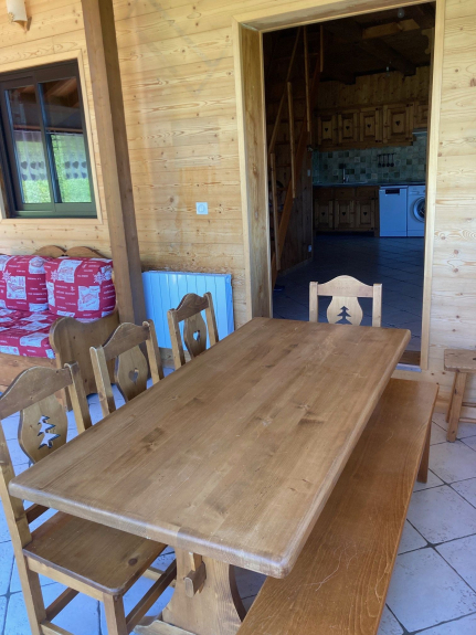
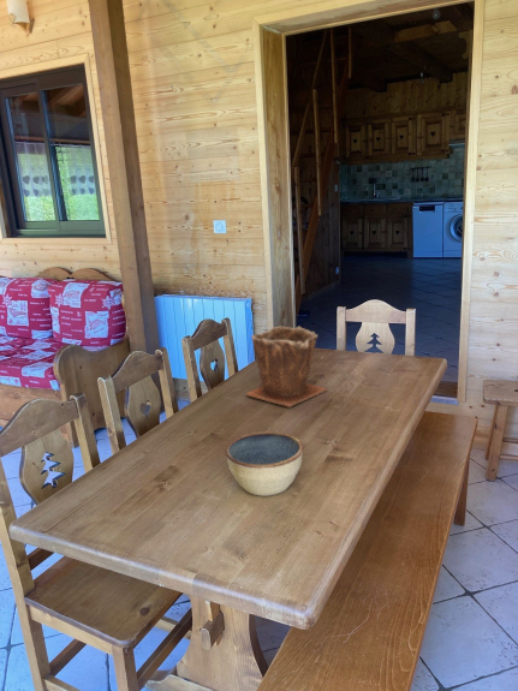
+ plant pot [244,326,328,407]
+ bowl [224,430,304,496]
